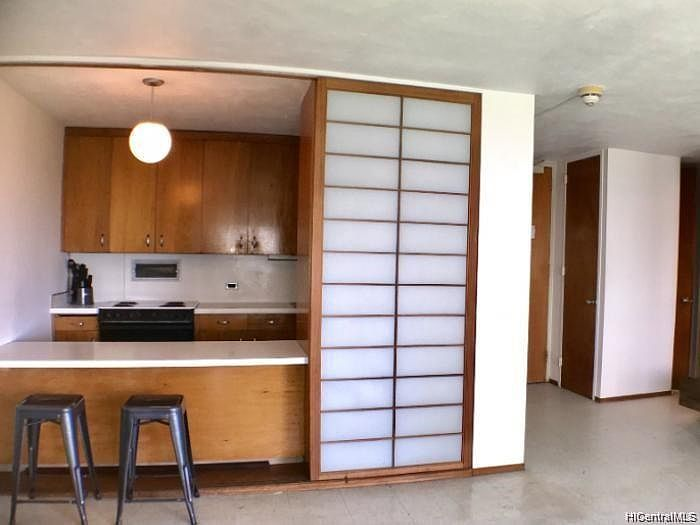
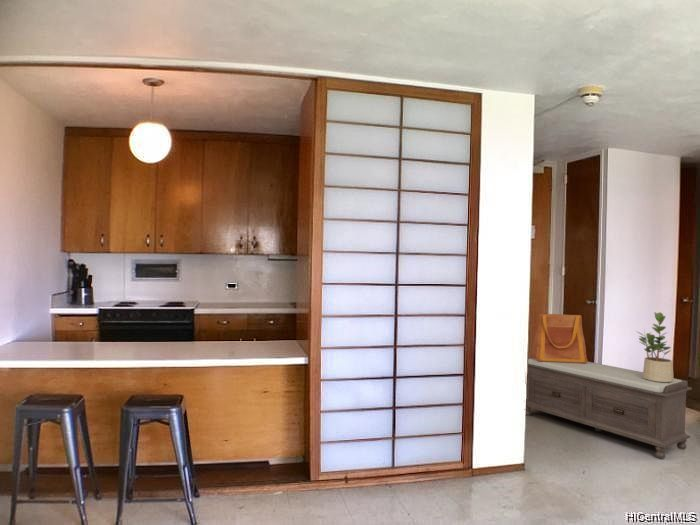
+ tote bag [530,313,588,364]
+ potted plant [637,311,675,382]
+ bench [525,357,693,460]
